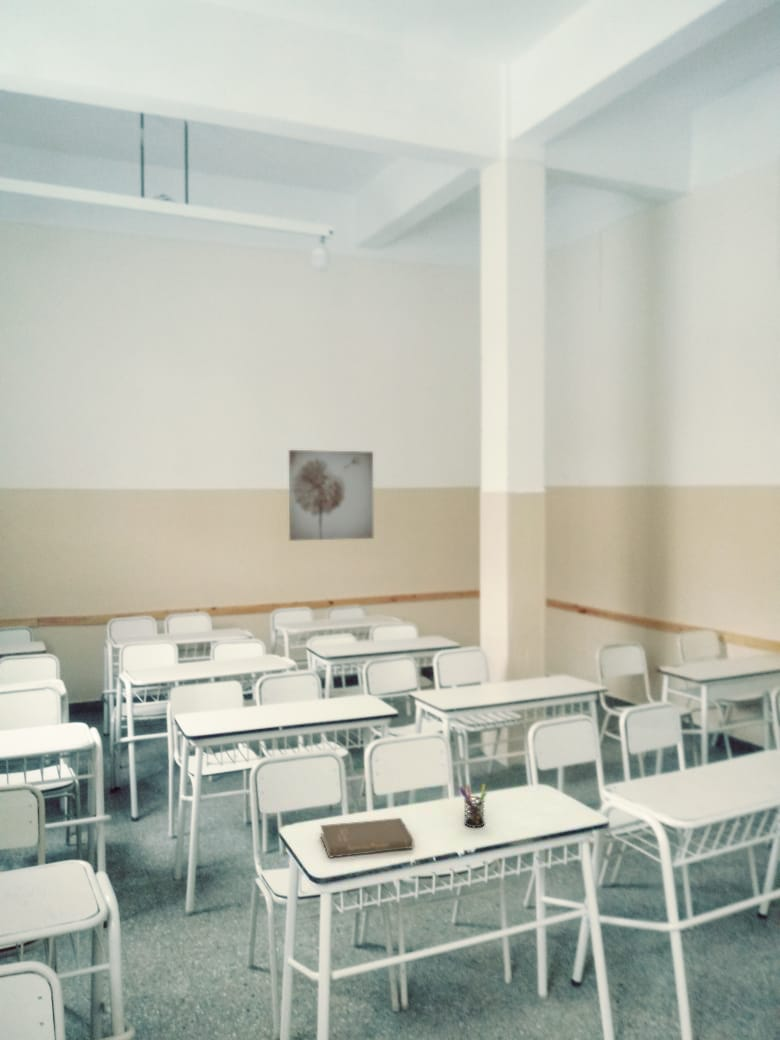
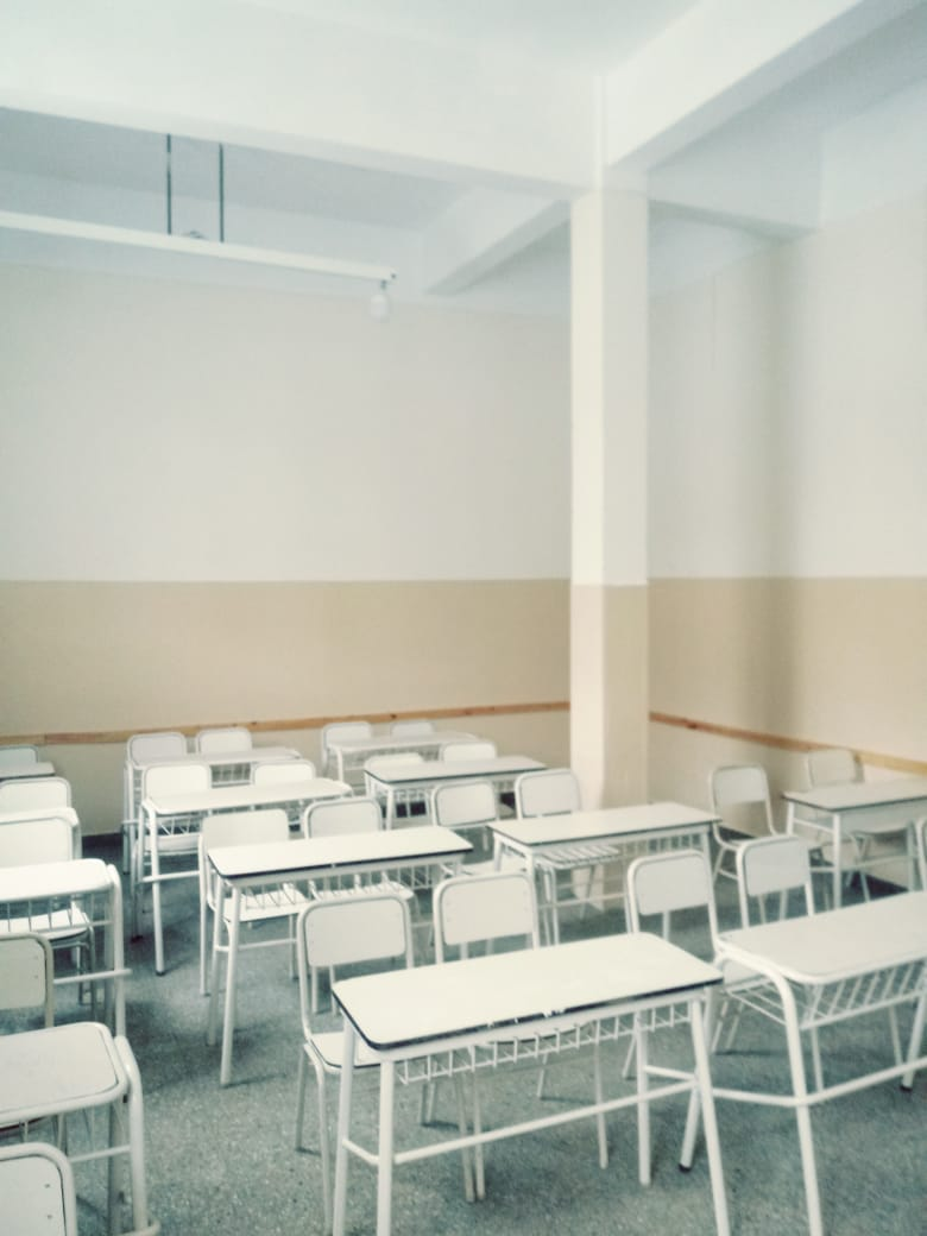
- pen holder [458,783,487,828]
- book [319,817,415,858]
- wall art [288,449,374,542]
